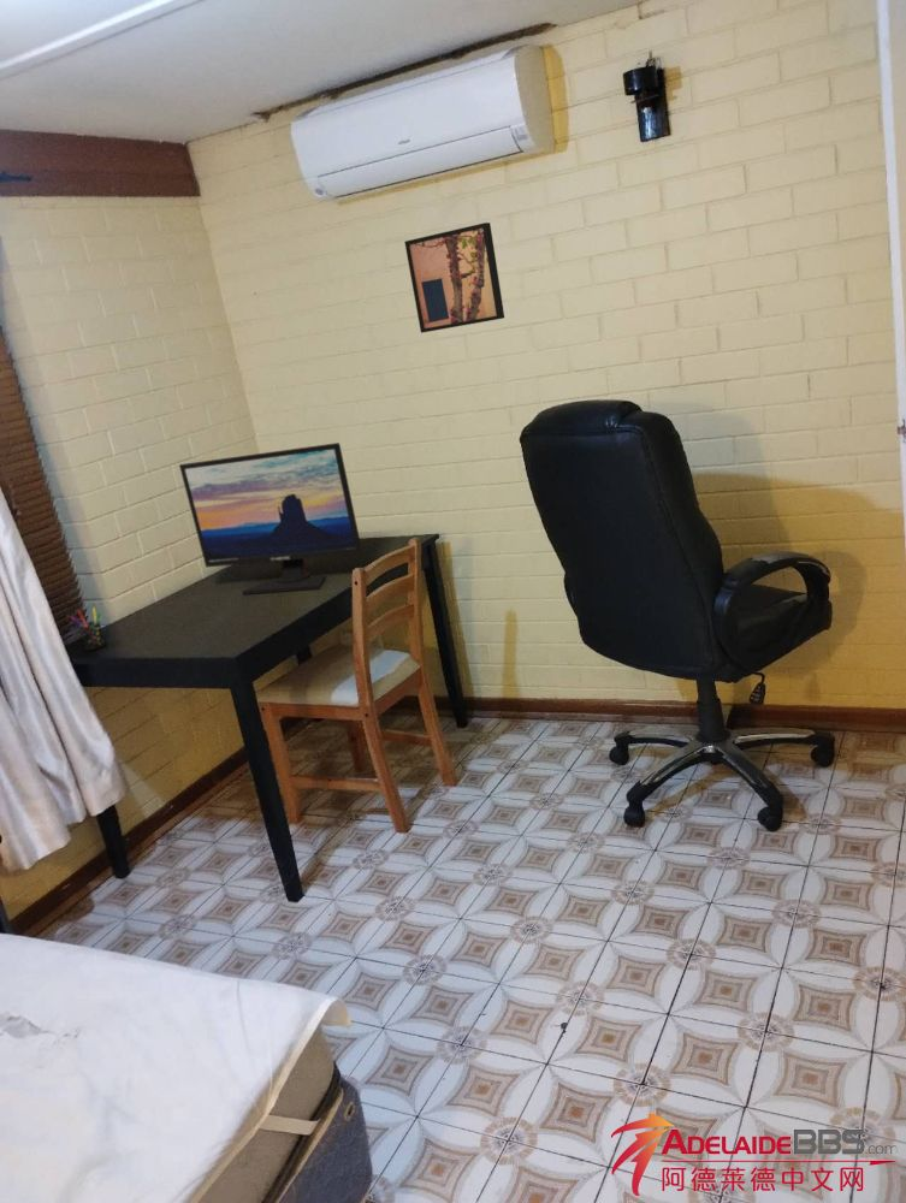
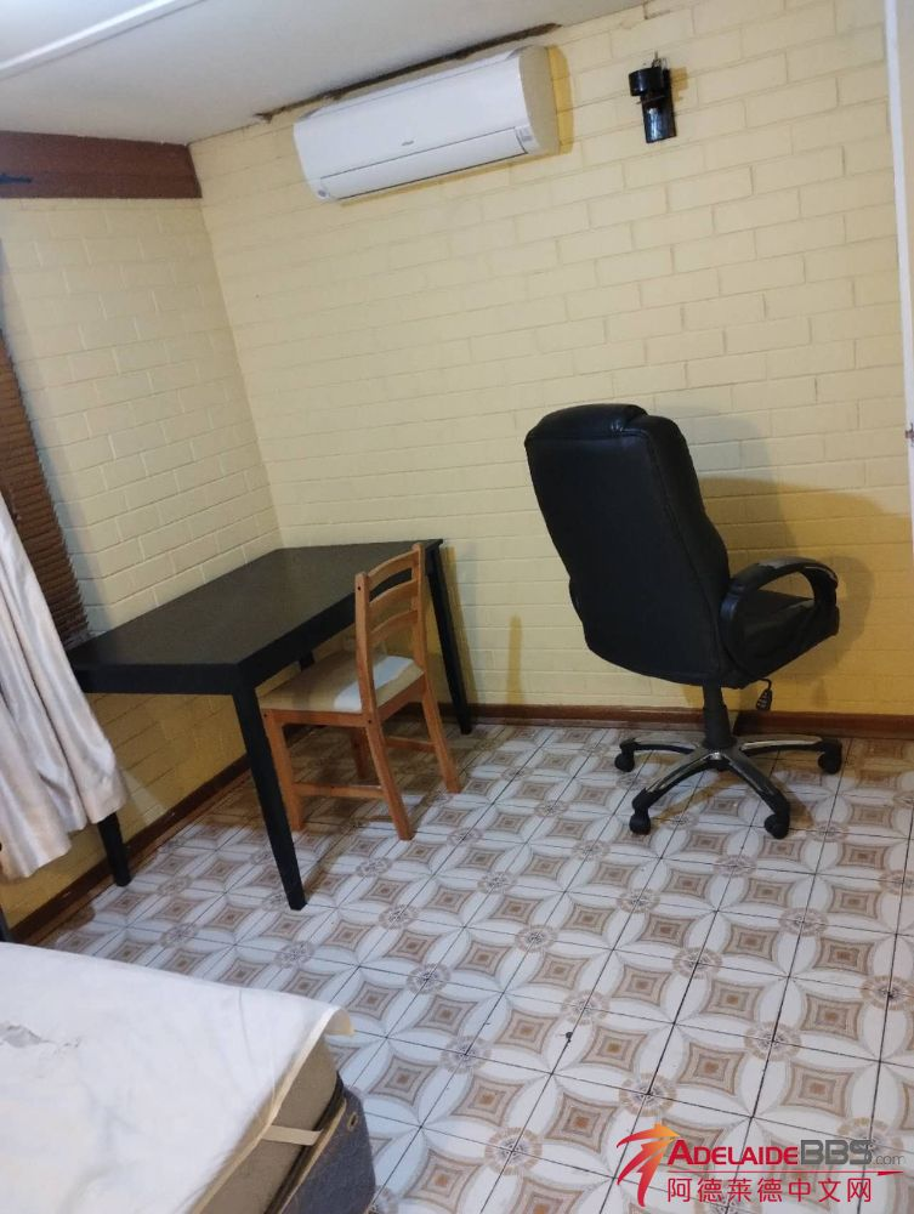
- pen holder [70,606,107,652]
- computer monitor [178,442,363,595]
- wall art [403,221,505,334]
